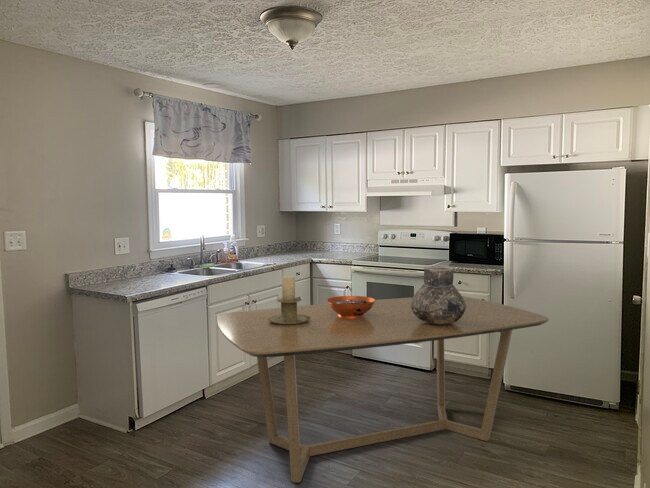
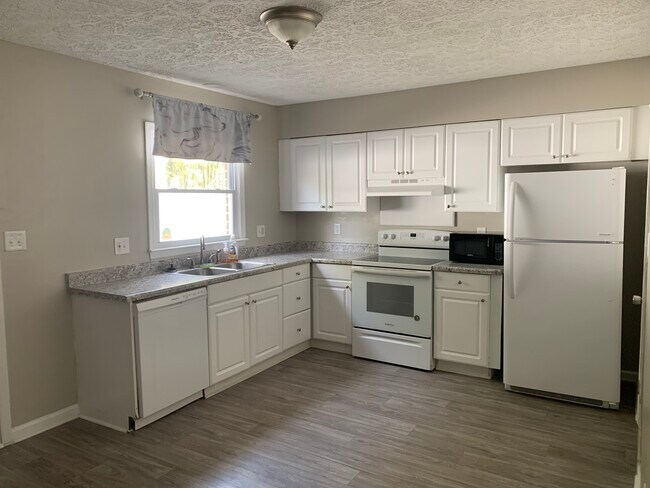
- candle holder [268,275,310,325]
- dining table [216,295,550,484]
- decorative bowl [326,295,376,318]
- vase [411,265,466,324]
